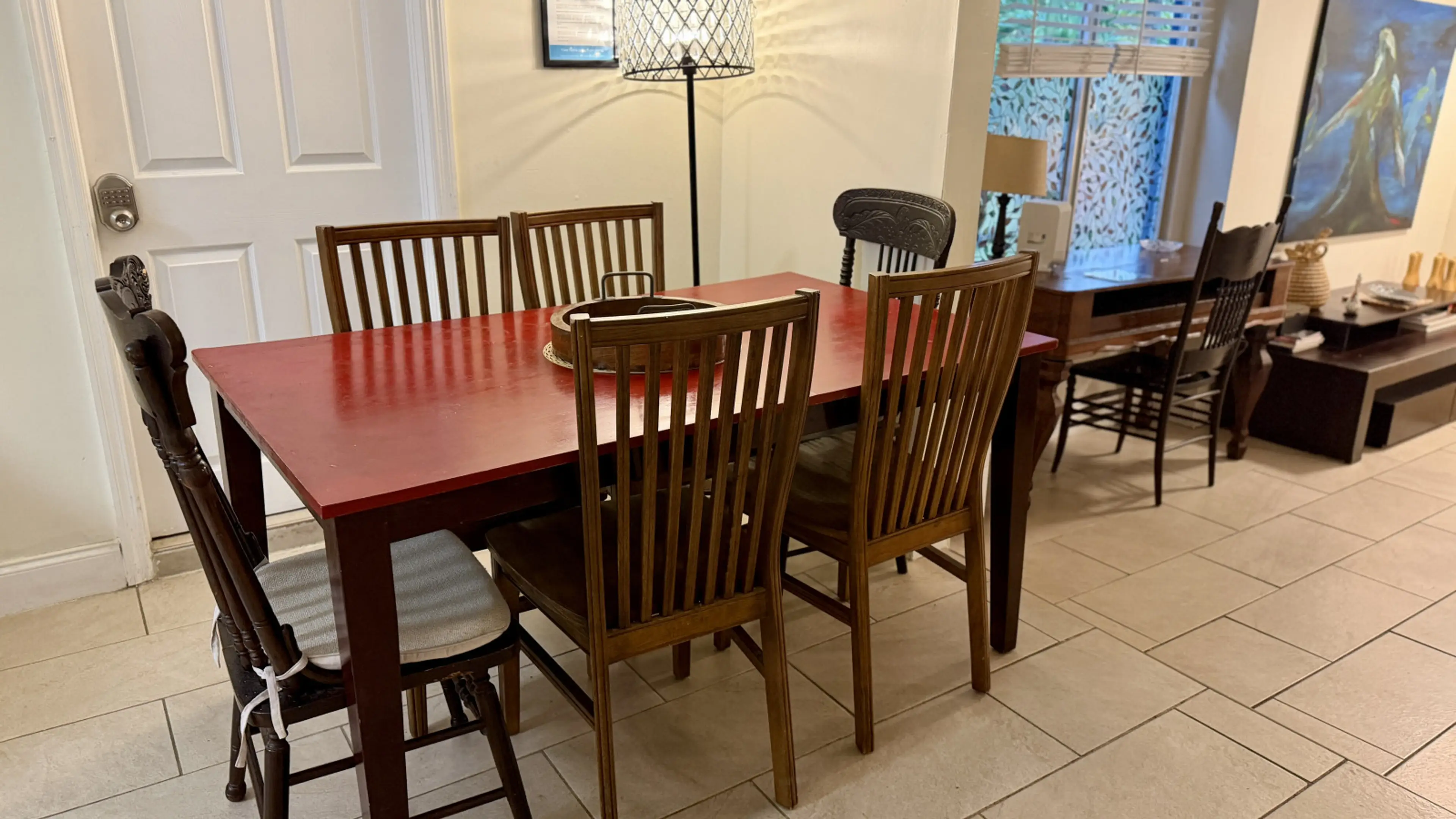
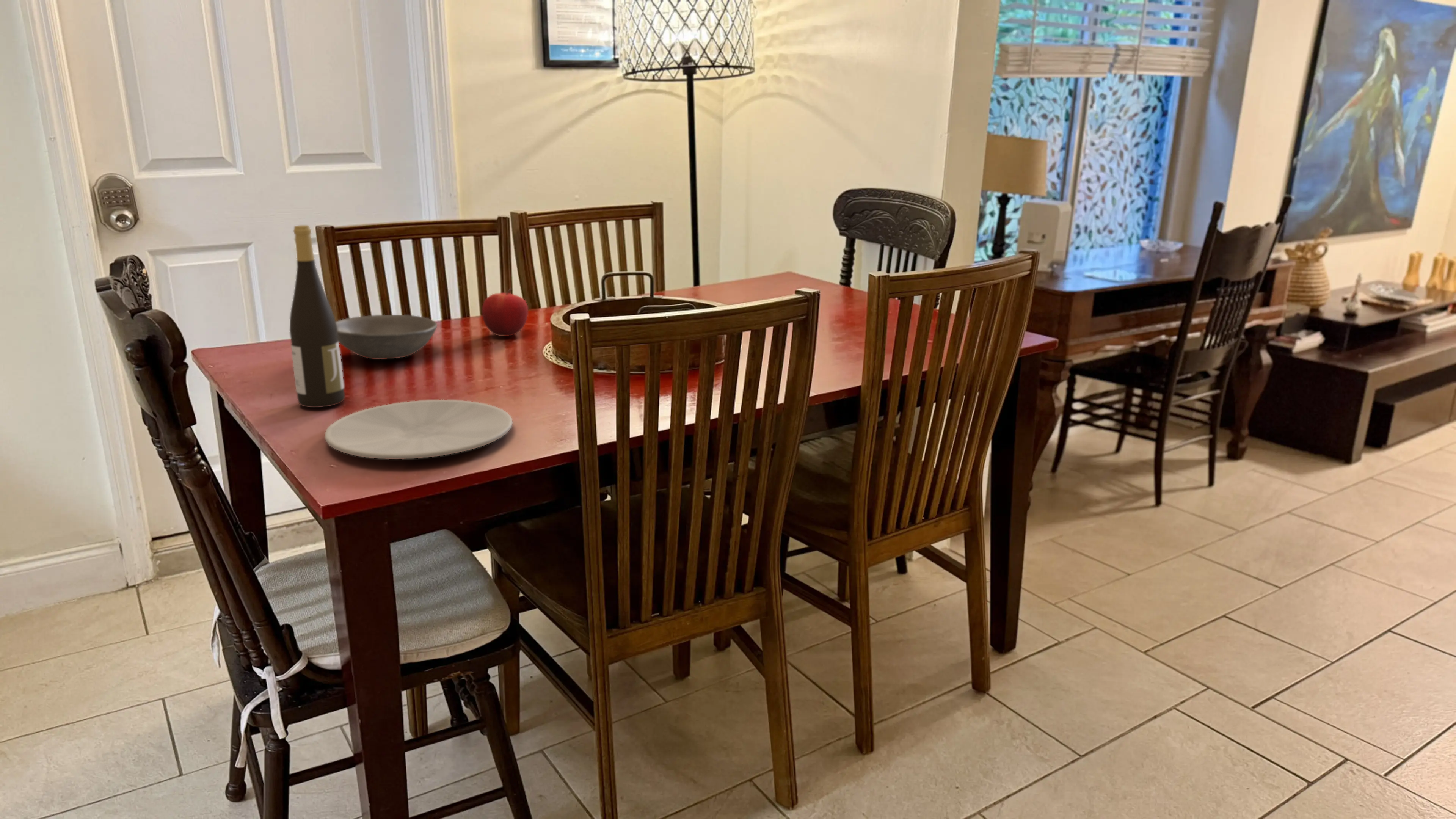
+ fruit [482,288,529,336]
+ plate [324,399,513,460]
+ wine bottle [289,225,345,408]
+ soup bowl [336,314,438,360]
